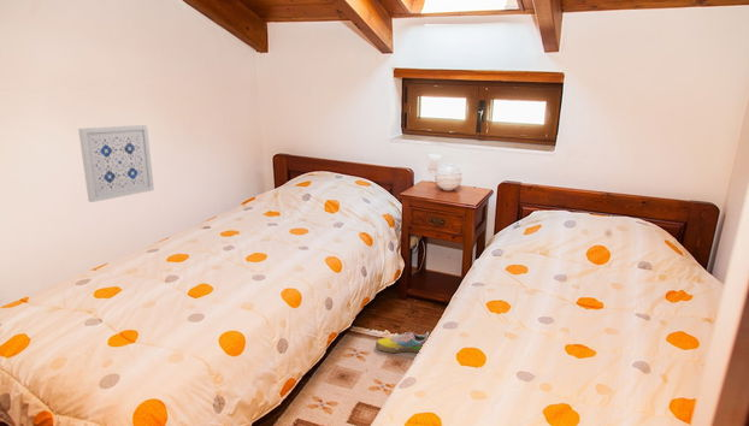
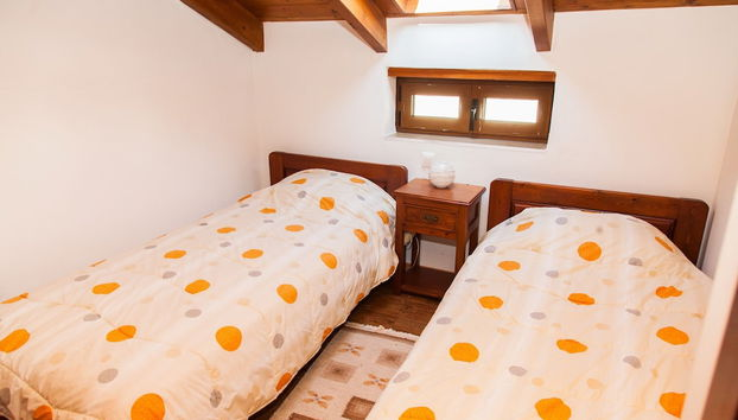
- shoe [374,331,431,354]
- wall art [77,124,155,203]
